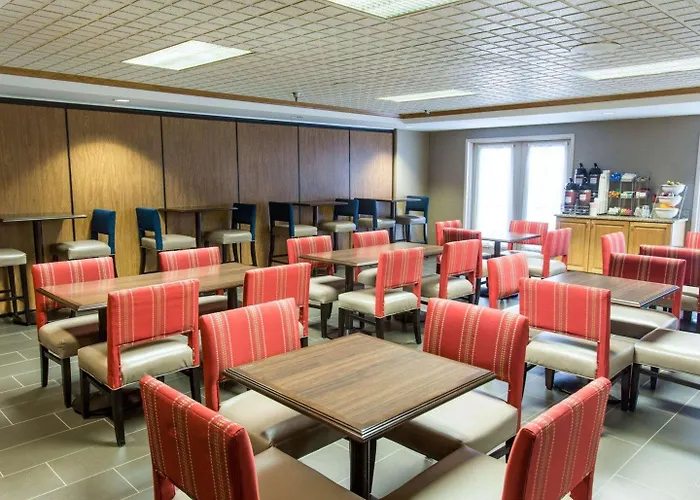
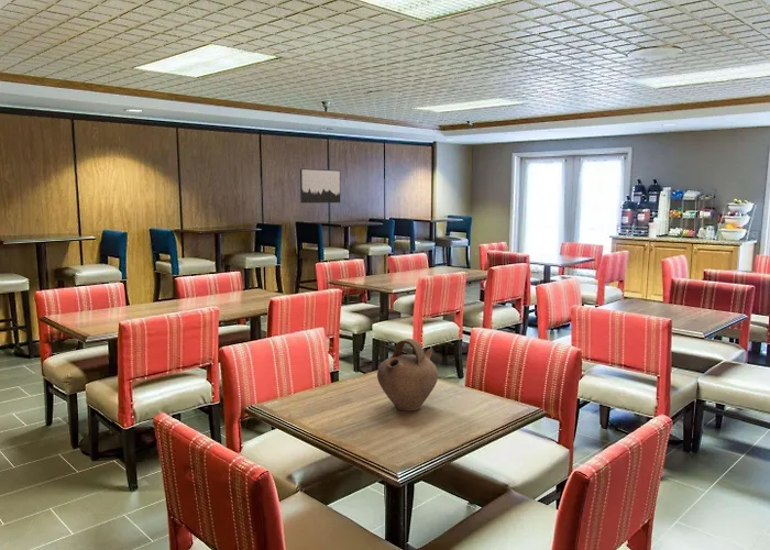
+ wall art [299,167,341,204]
+ jug [376,338,439,411]
